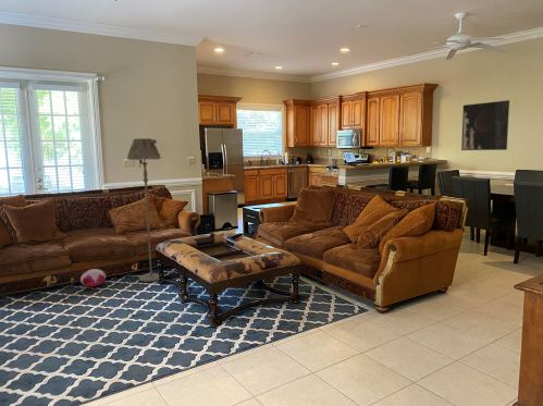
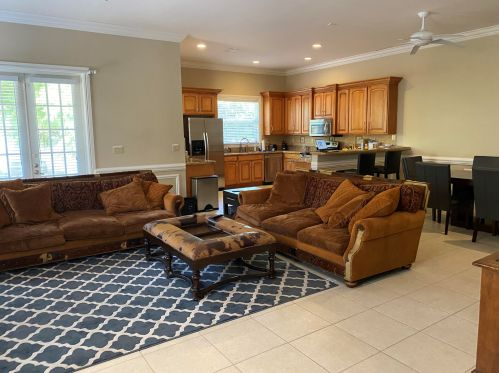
- floor lamp [126,137,162,283]
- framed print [460,99,510,151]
- plush toy [79,268,107,287]
